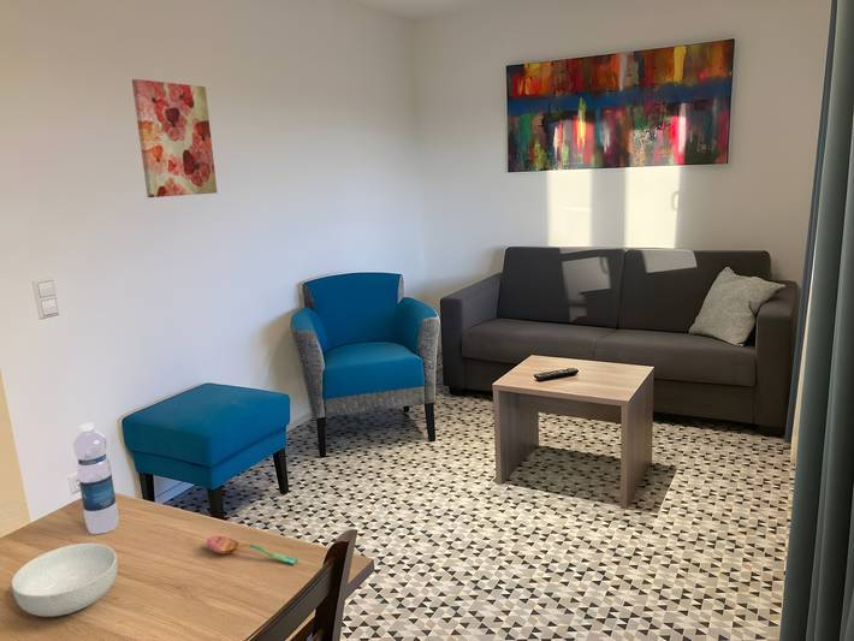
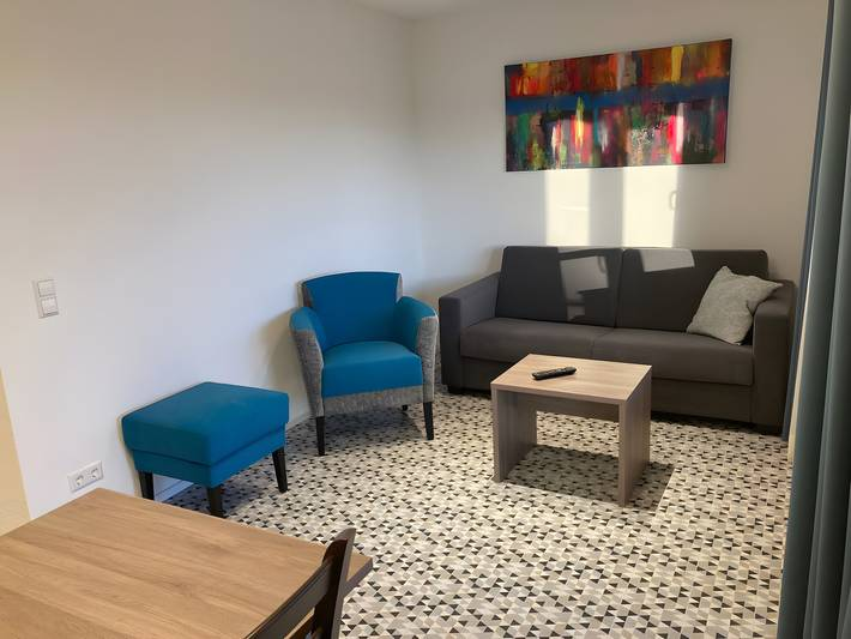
- wall art [131,78,218,198]
- water bottle [72,422,120,535]
- cereal bowl [11,542,119,618]
- soupspoon [206,535,298,565]
